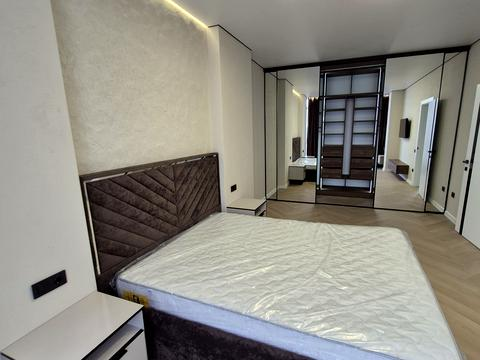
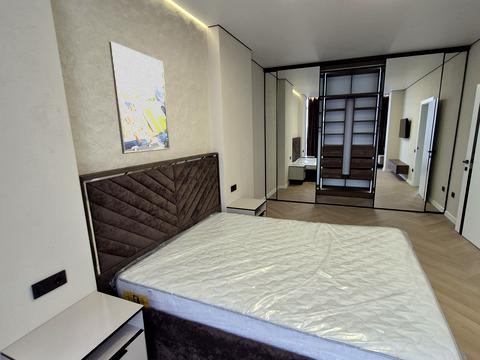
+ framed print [108,40,171,155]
